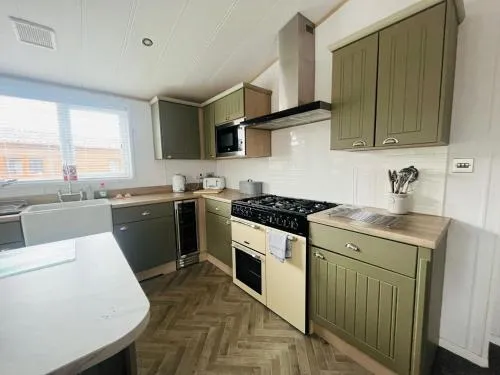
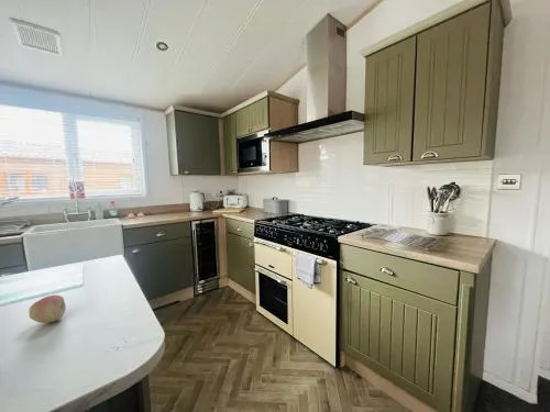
+ fruit [28,294,67,324]
